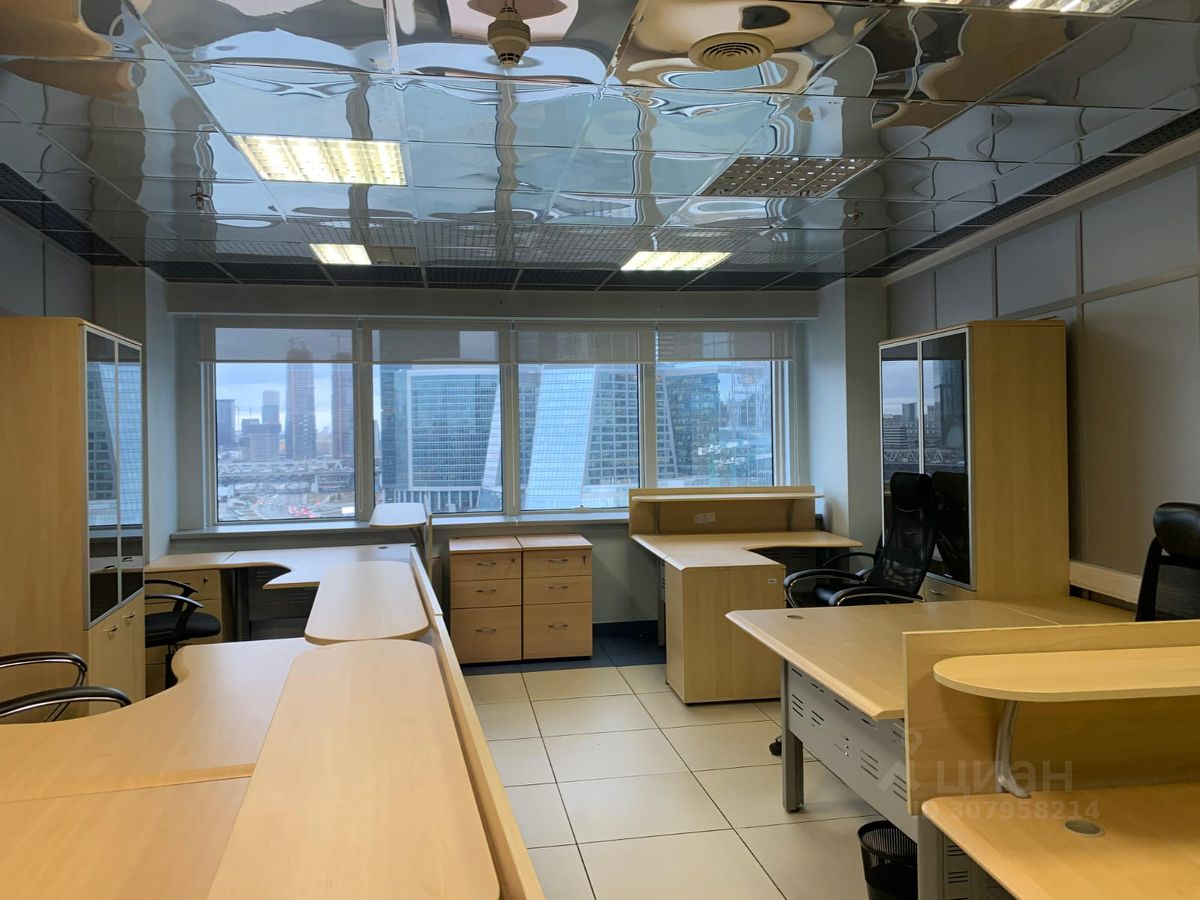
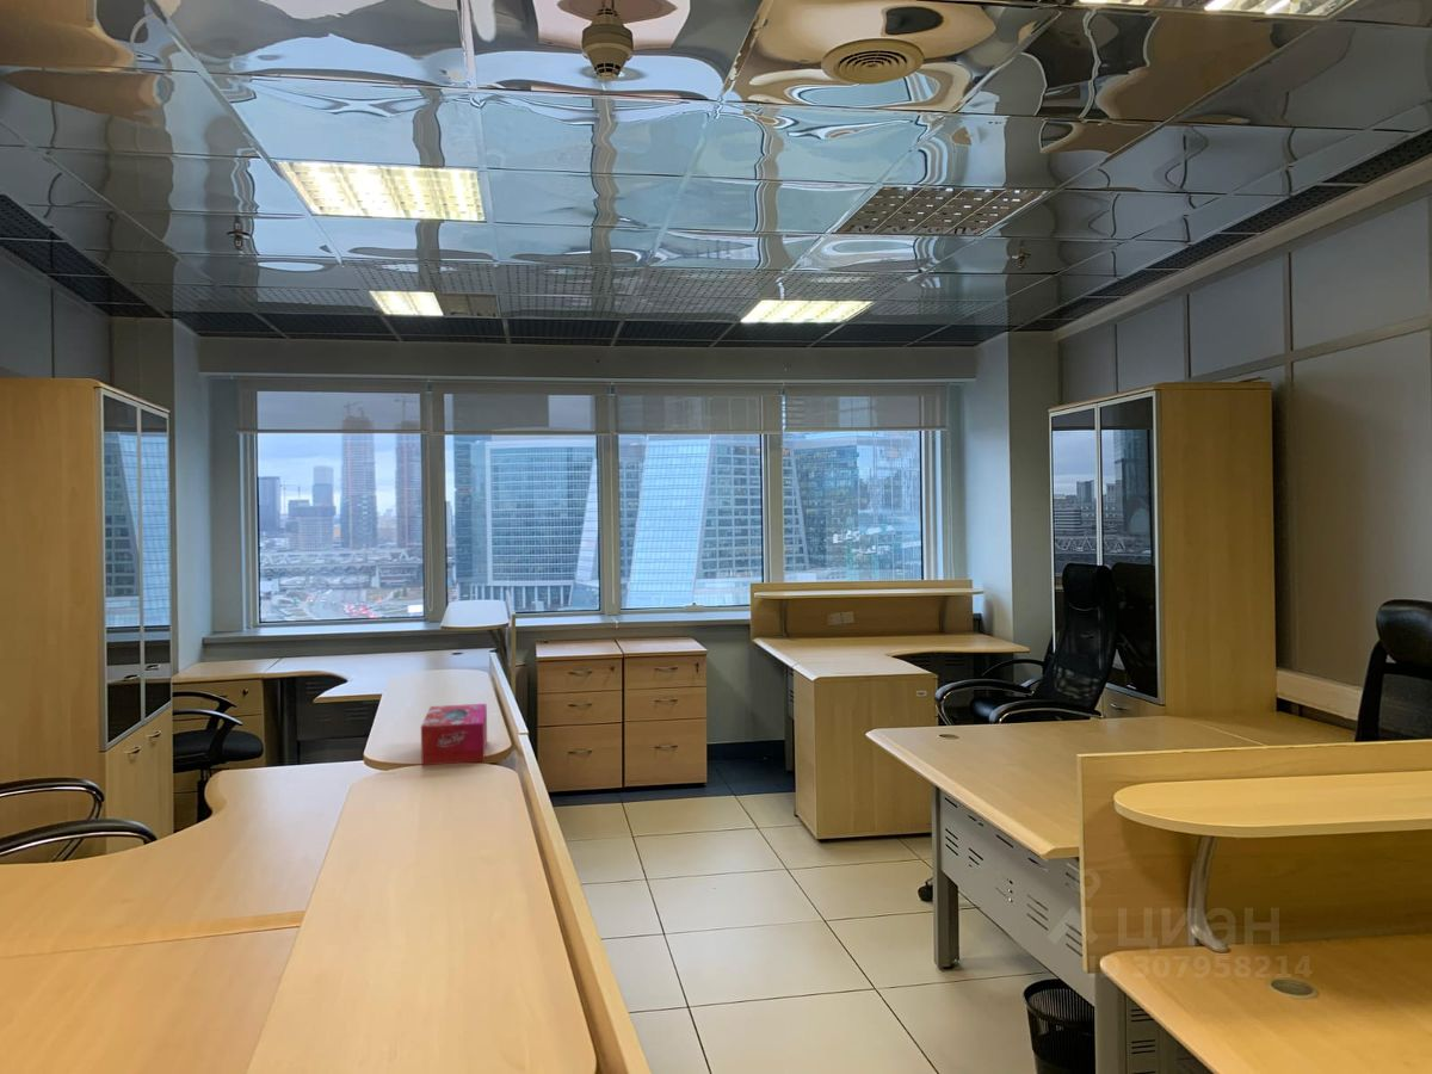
+ tissue box [420,703,488,766]
